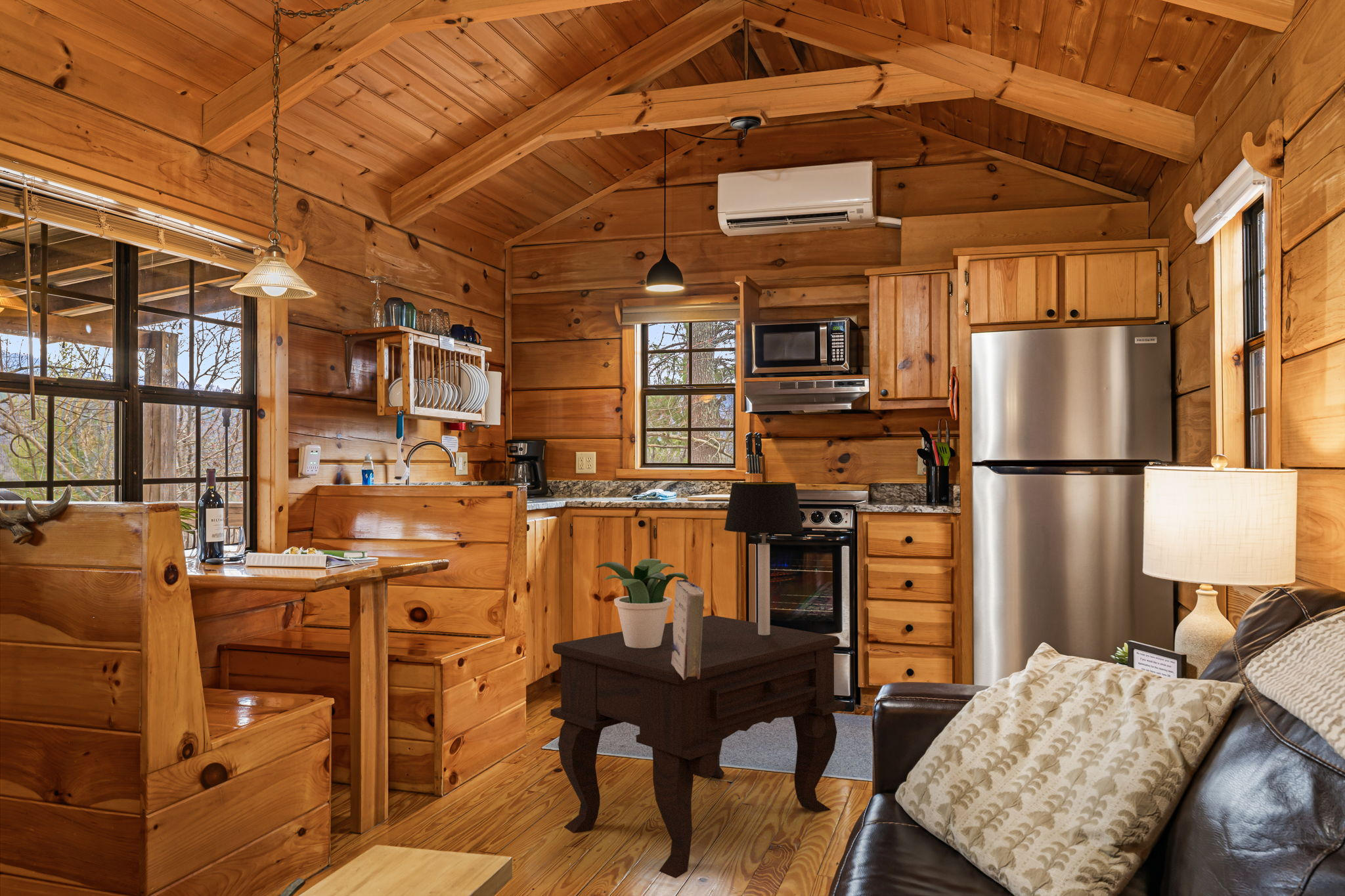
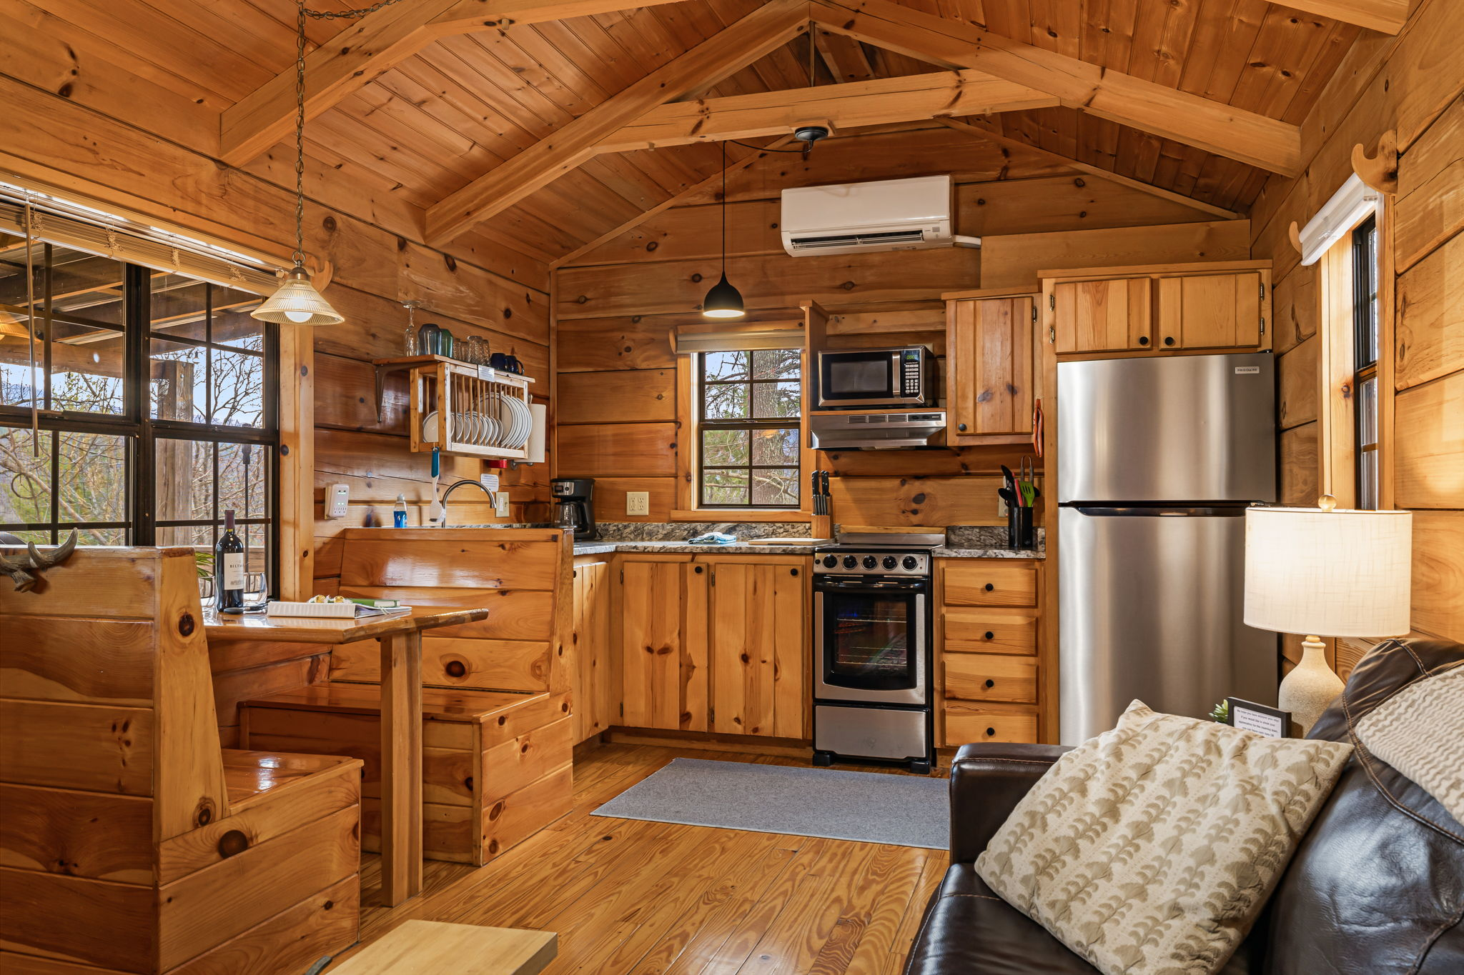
- book [671,579,705,680]
- table lamp [724,481,805,635]
- side table [550,614,846,879]
- potted plant [595,558,689,648]
